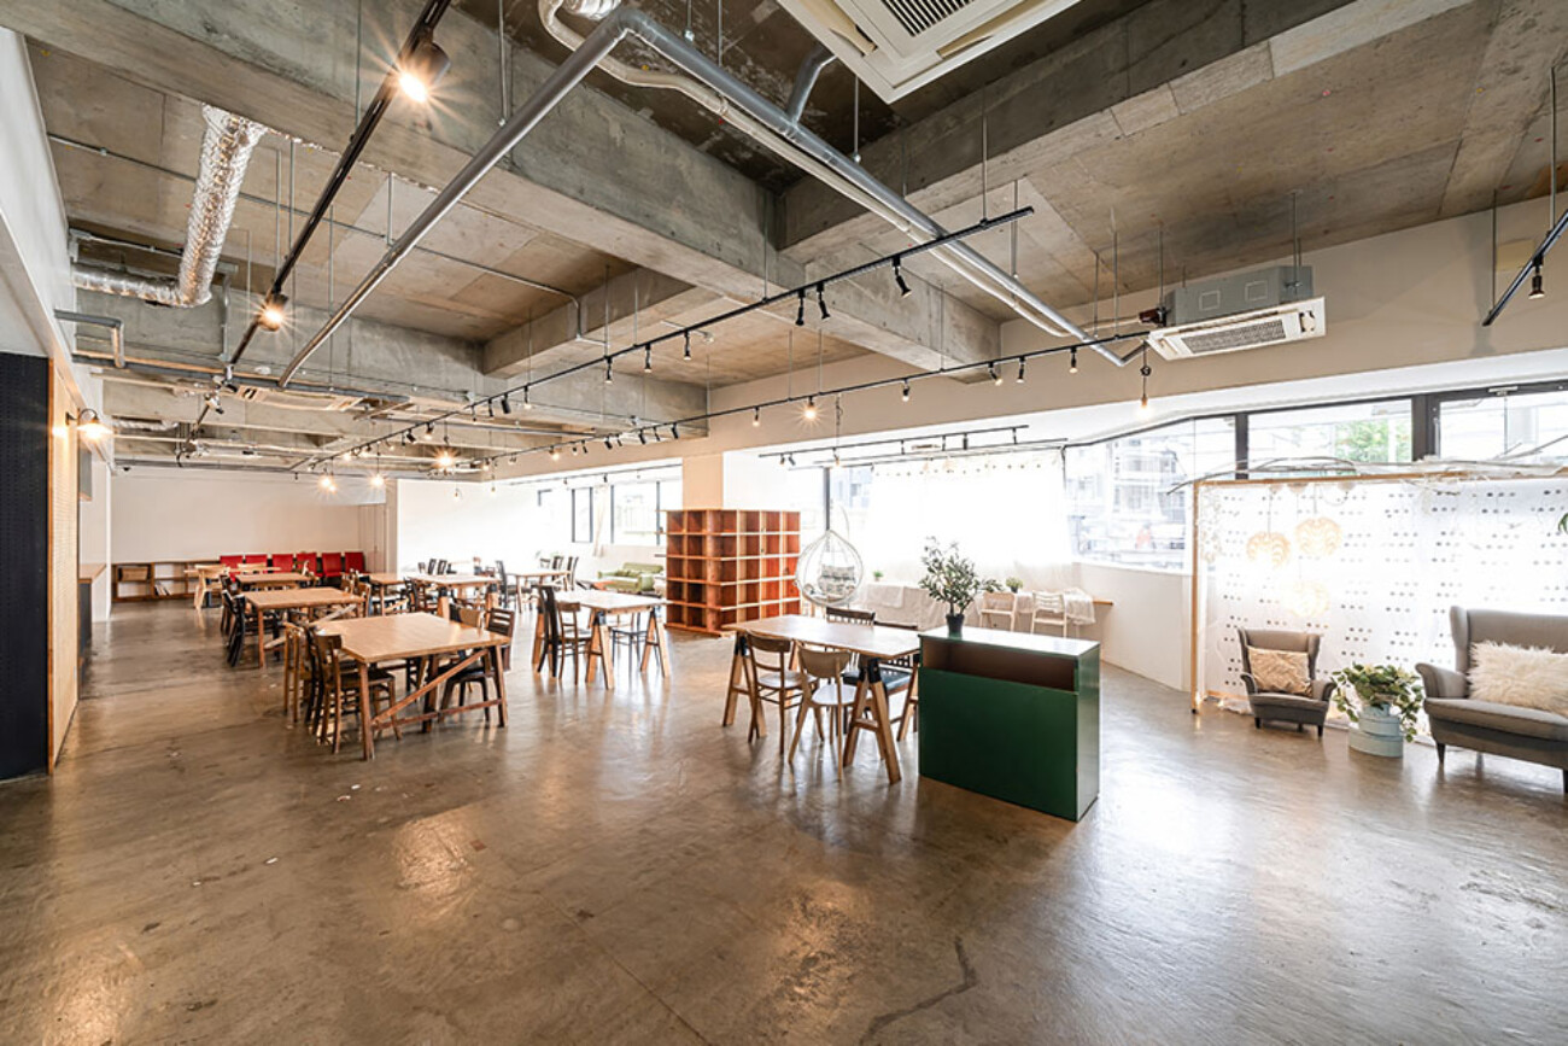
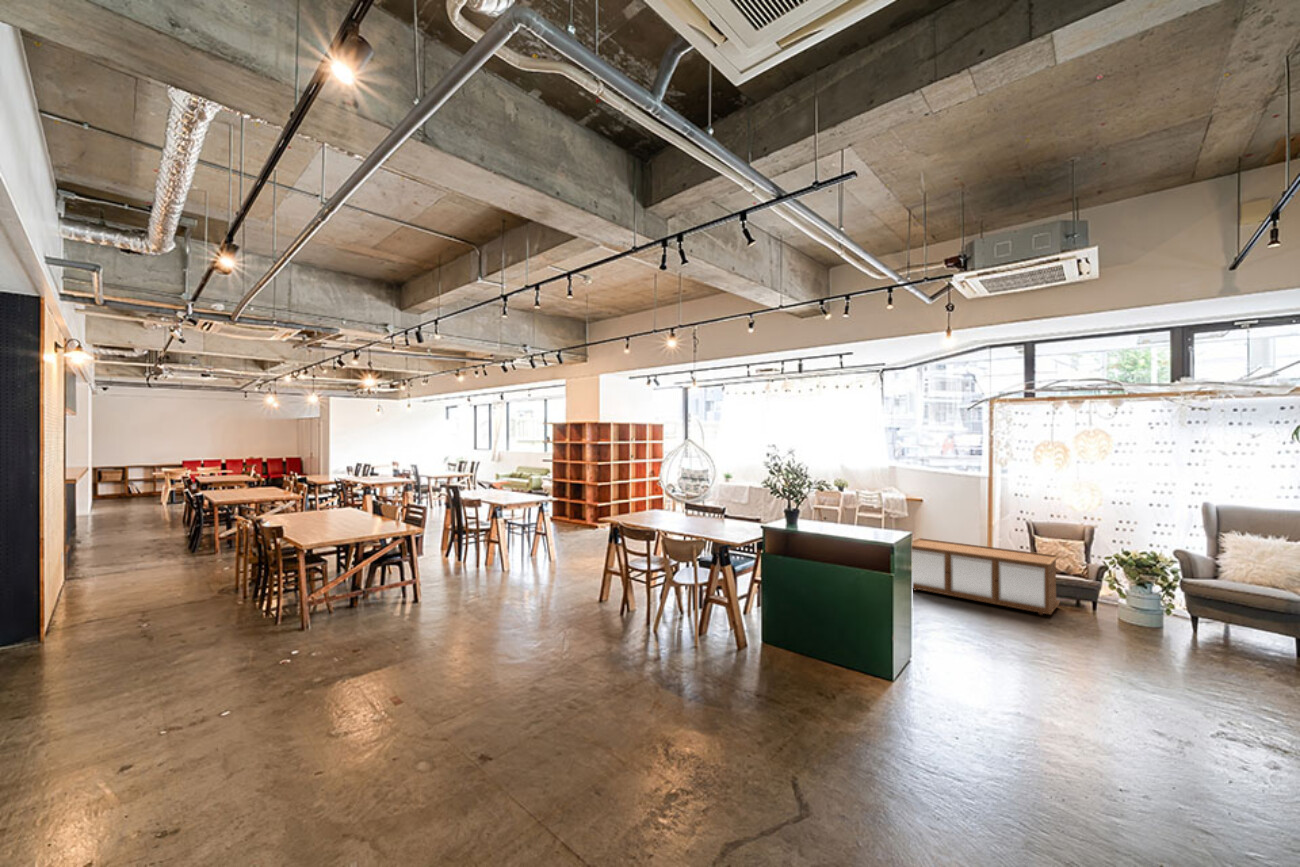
+ storage cabinet [911,537,1061,616]
